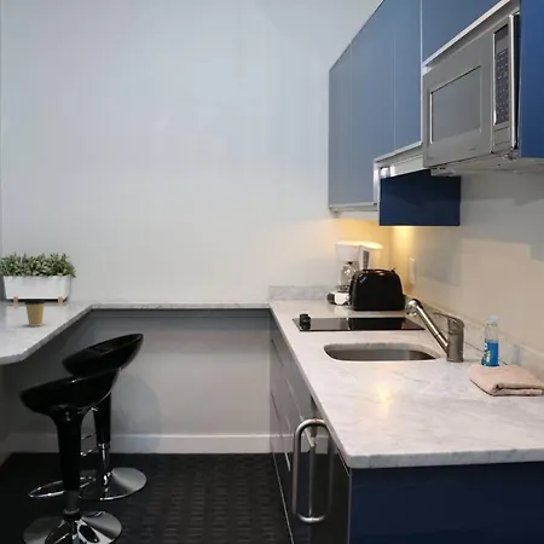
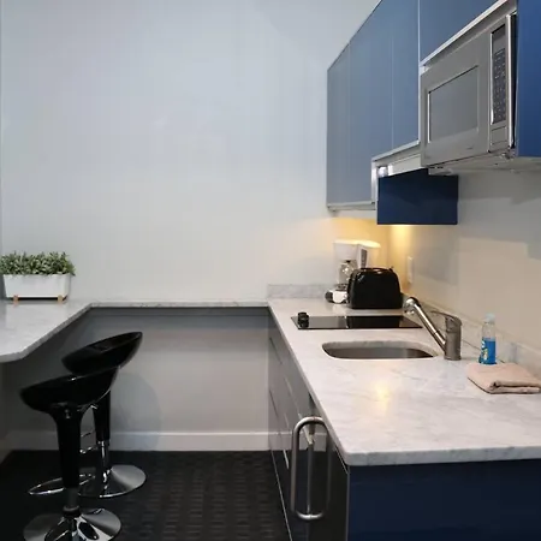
- coffee cup [23,297,46,328]
